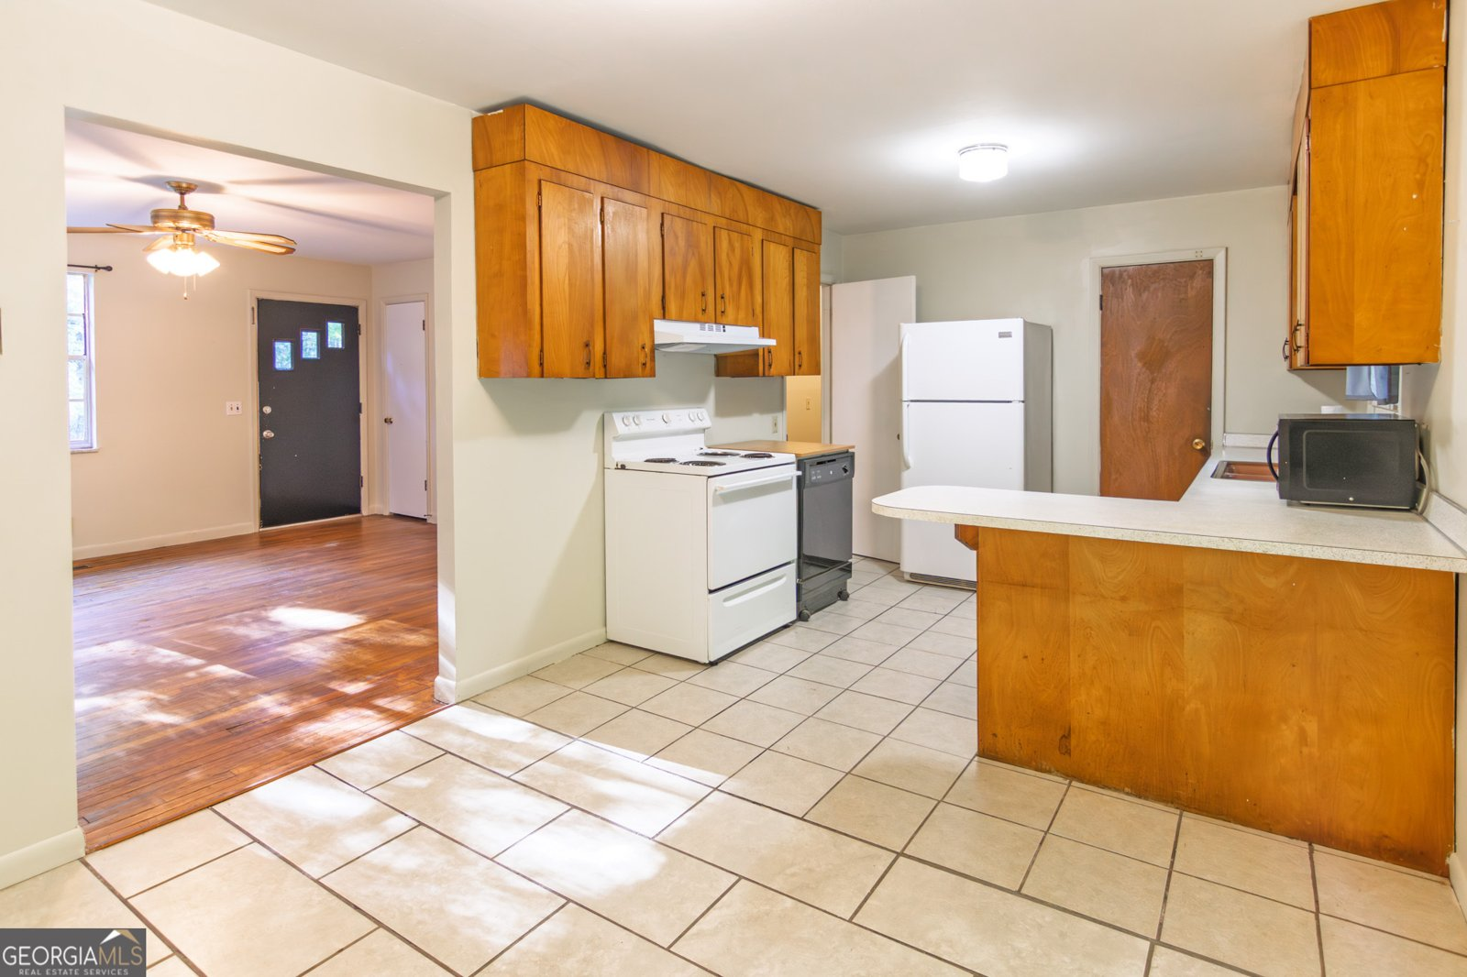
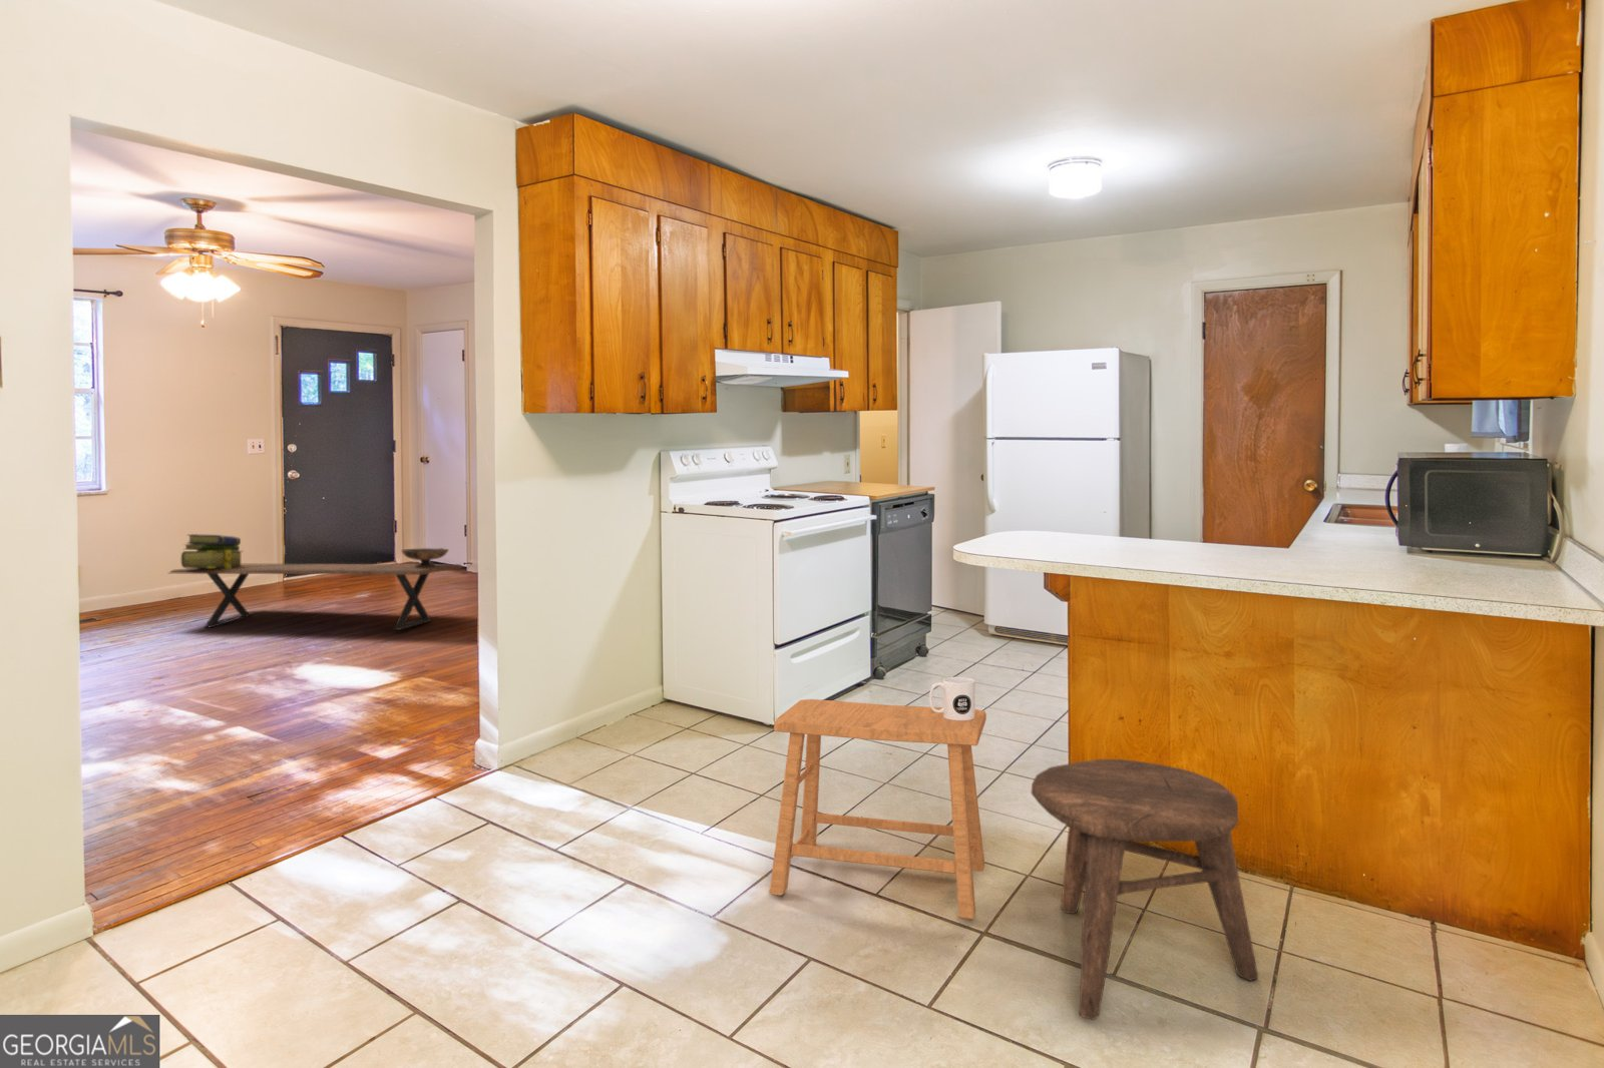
+ stack of books [180,533,244,569]
+ stool [1030,758,1259,1020]
+ decorative bowl [400,547,450,567]
+ stool [769,698,987,920]
+ mug [928,676,976,720]
+ coffee table [167,563,464,632]
